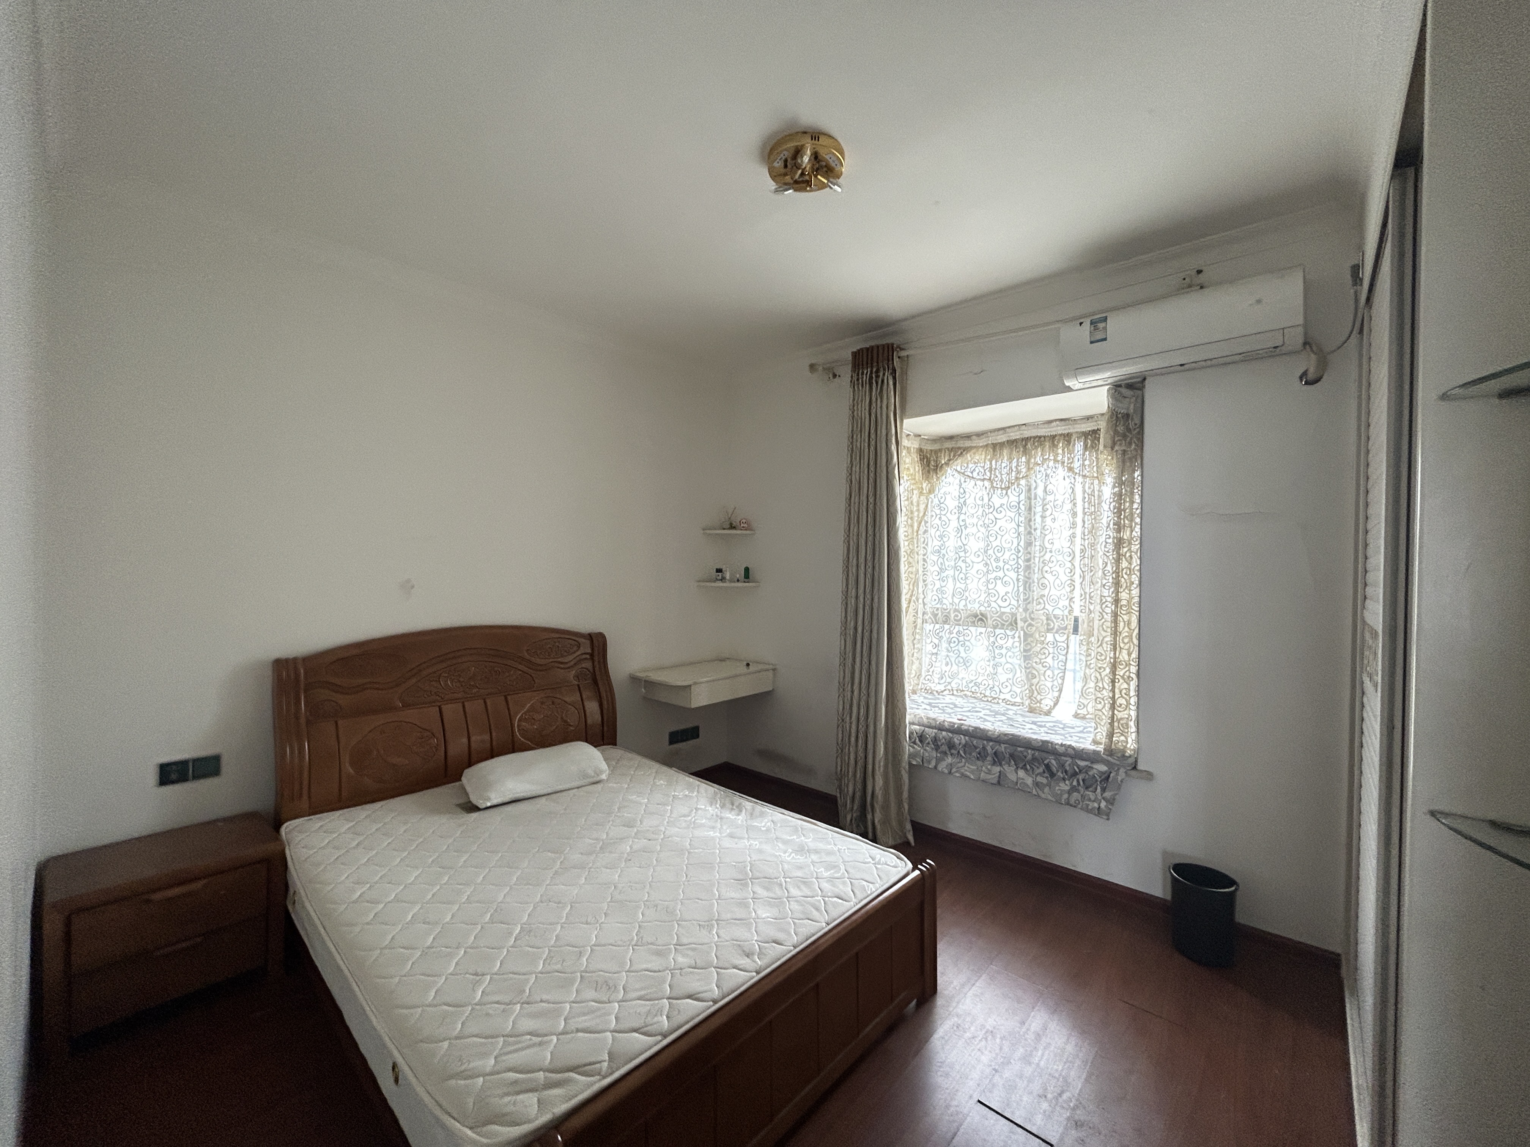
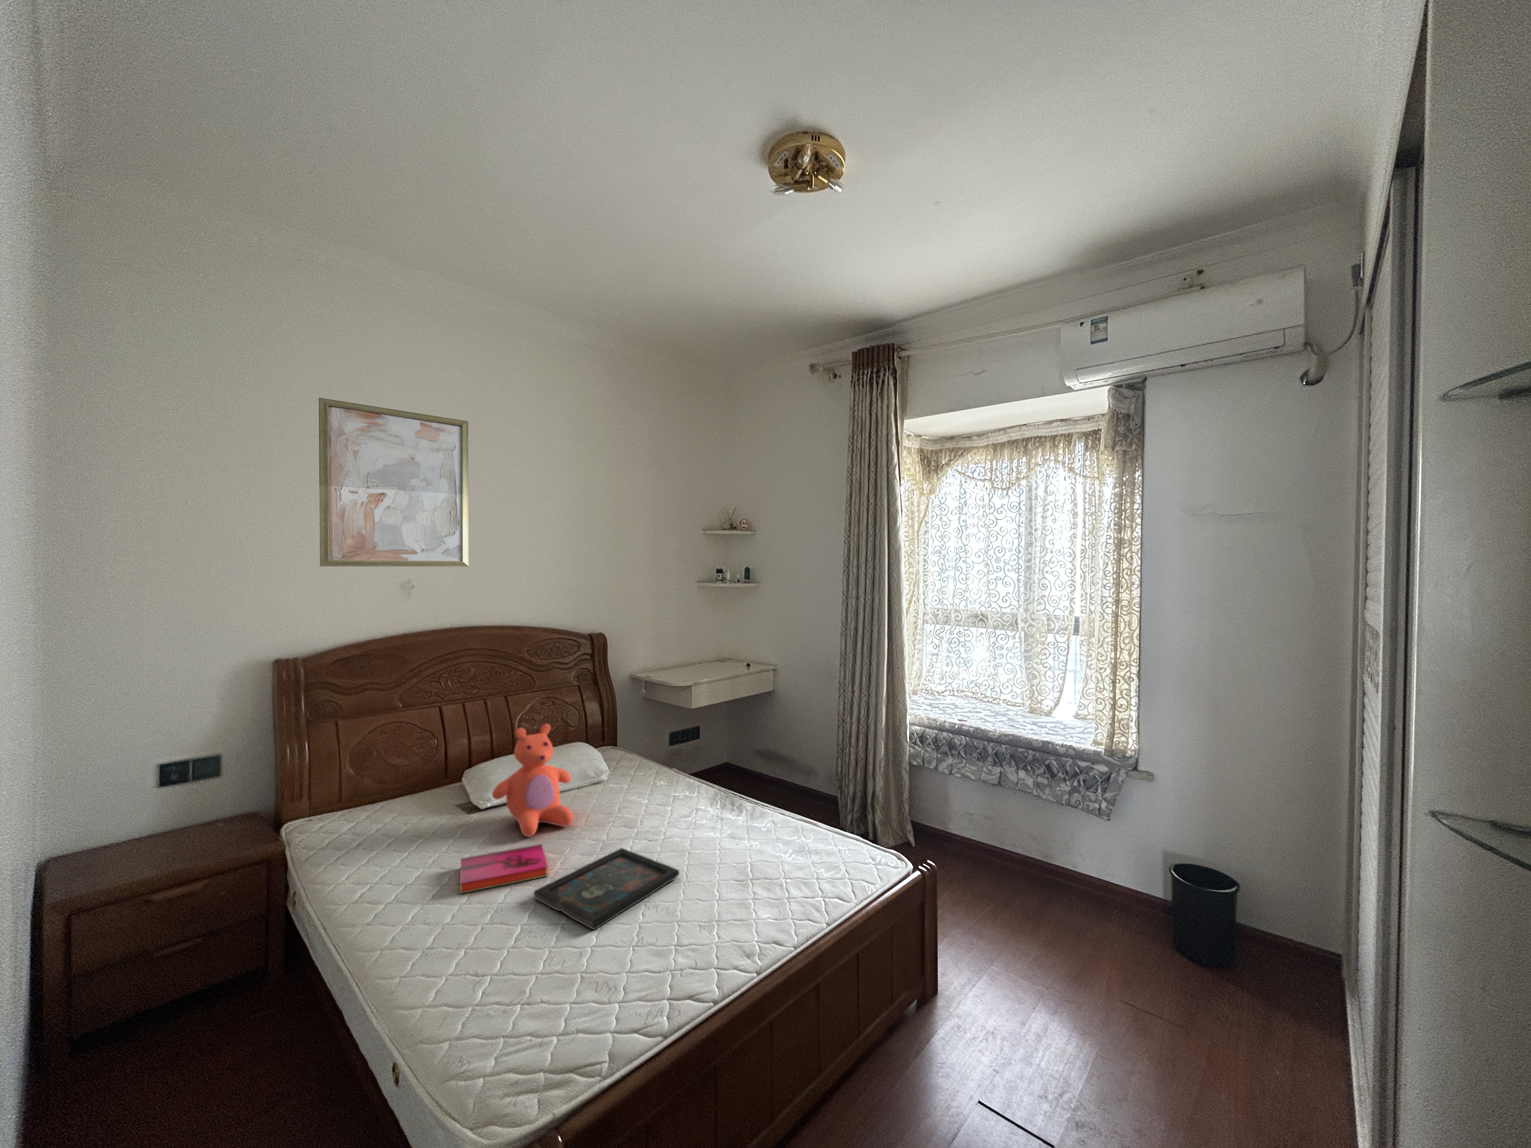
+ wall art [318,398,469,567]
+ tray [534,848,680,930]
+ teddy bear [492,724,574,837]
+ hardback book [459,844,549,894]
